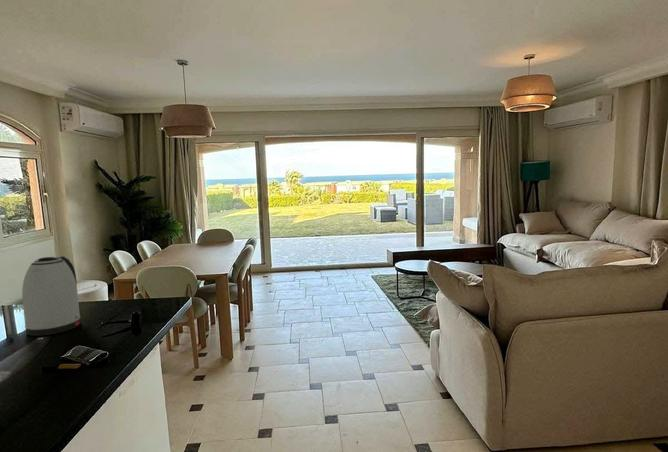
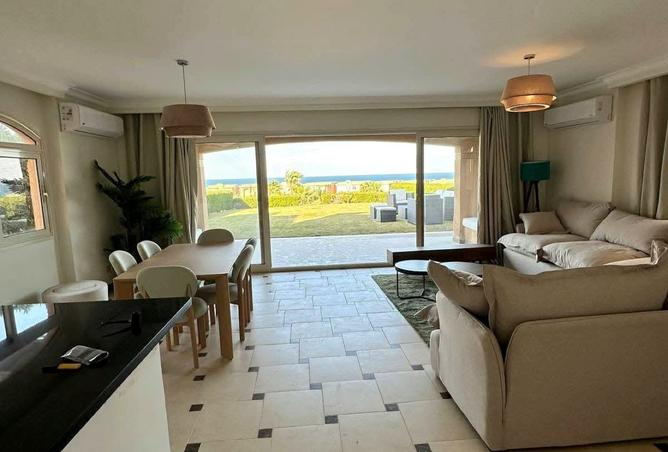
- kettle [21,255,81,337]
